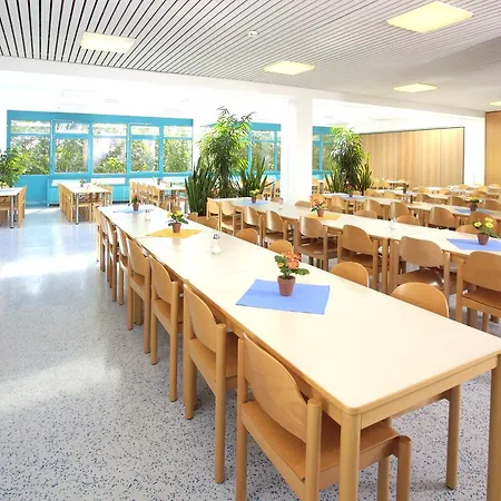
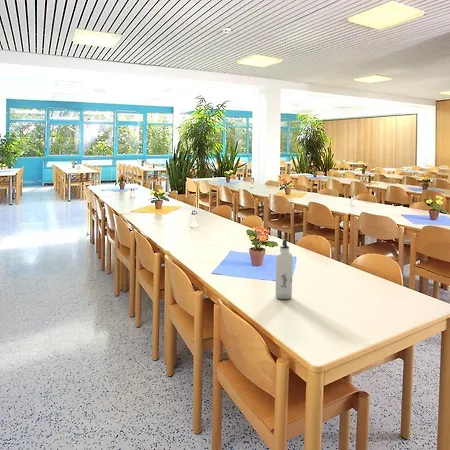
+ water bottle [275,238,294,300]
